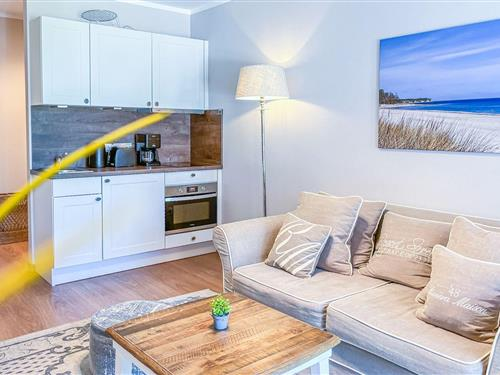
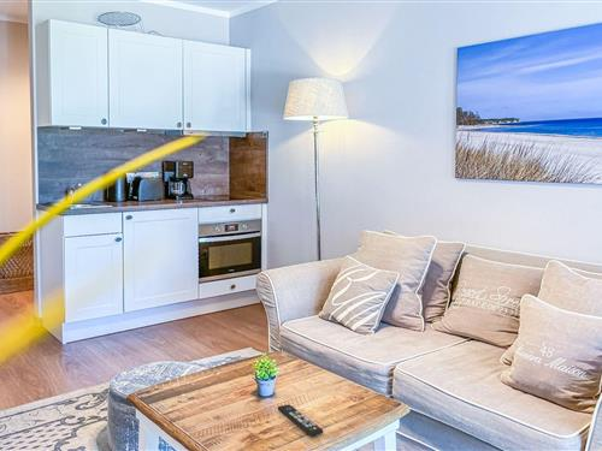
+ remote control [277,403,324,438]
